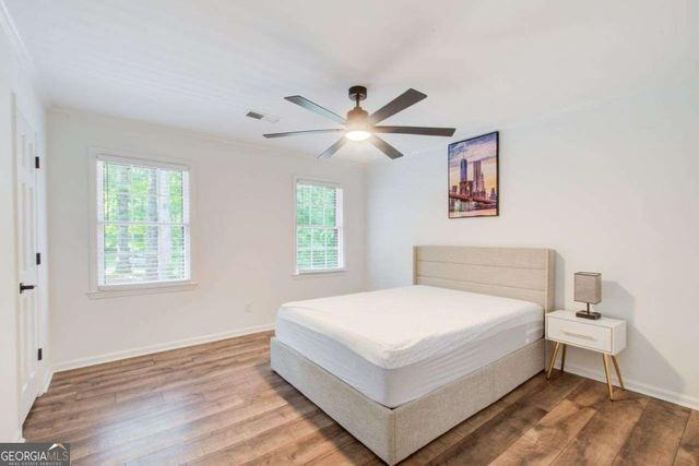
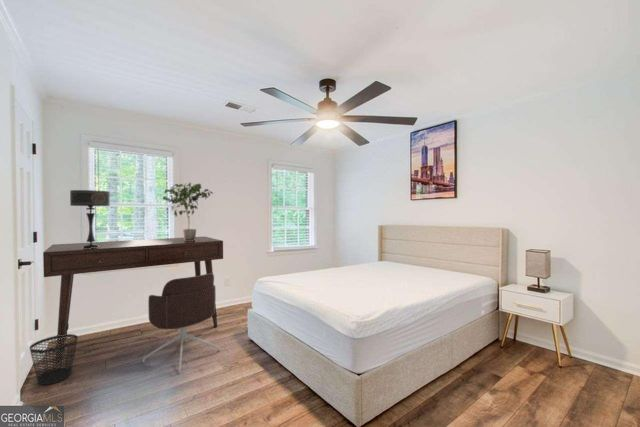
+ wastebasket [29,333,79,386]
+ desk [42,235,224,363]
+ potted plant [161,182,214,241]
+ office chair [141,273,221,375]
+ table lamp [69,189,111,249]
